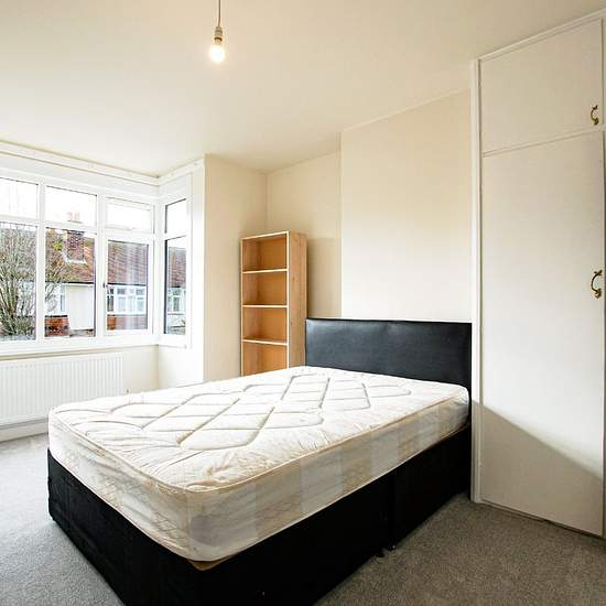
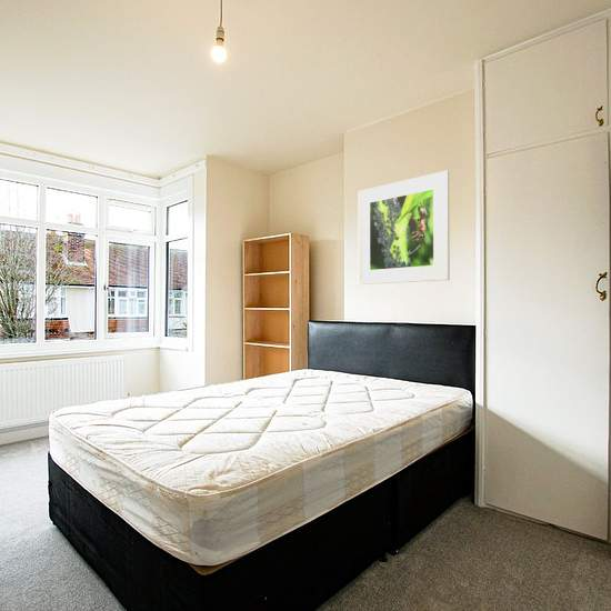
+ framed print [358,169,451,286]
